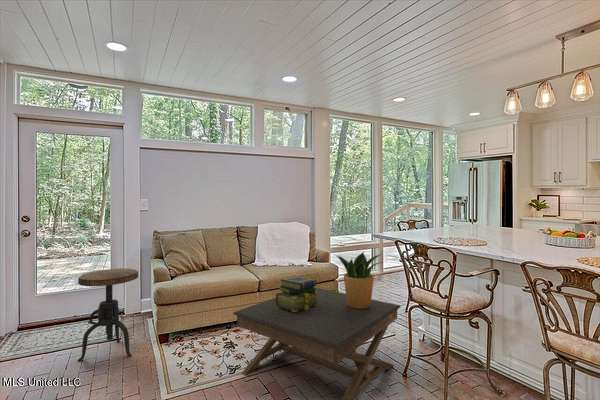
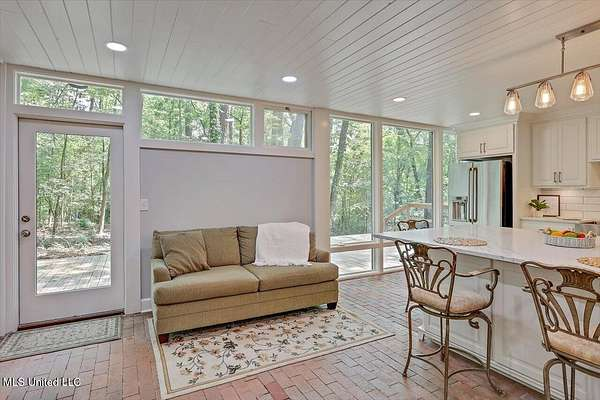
- coffee table [232,286,402,400]
- side table [77,267,139,362]
- stack of books [275,275,318,312]
- potted plant [335,251,384,309]
